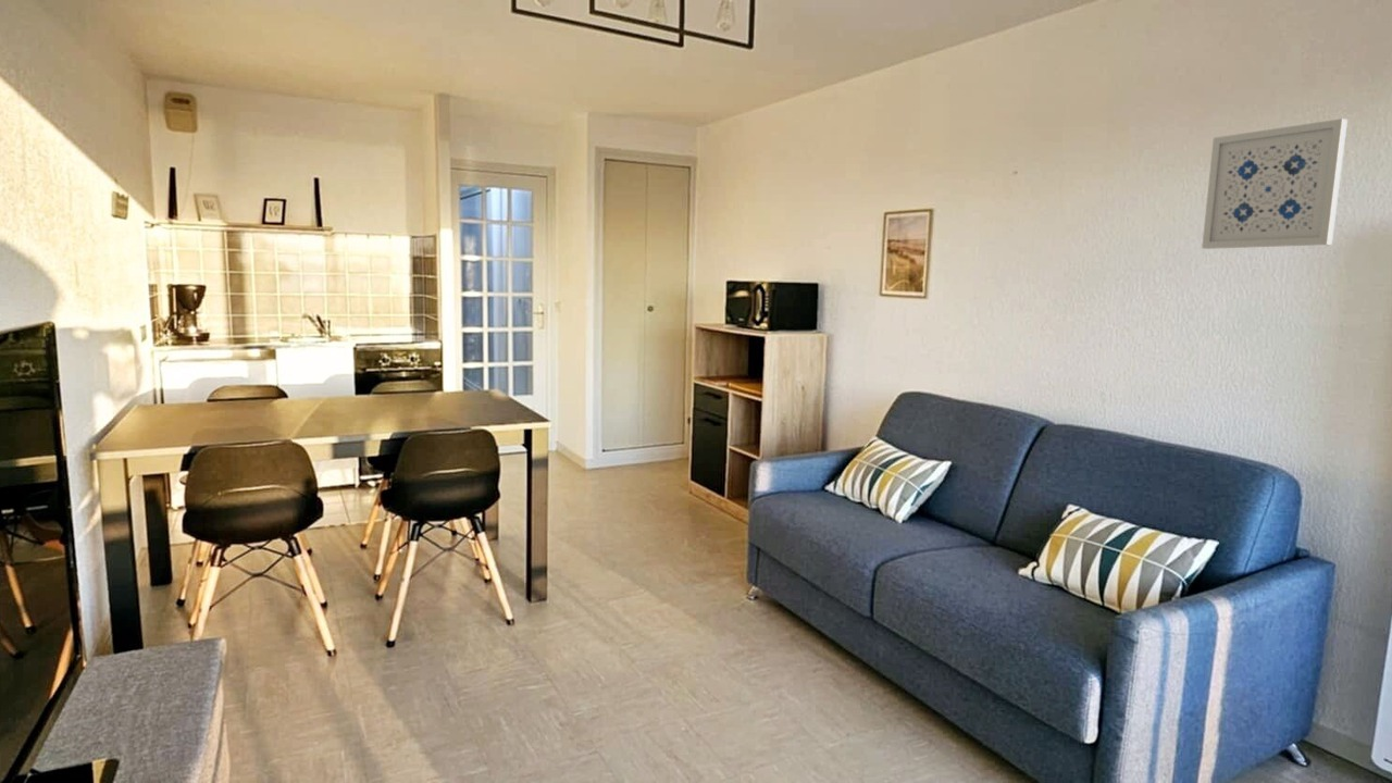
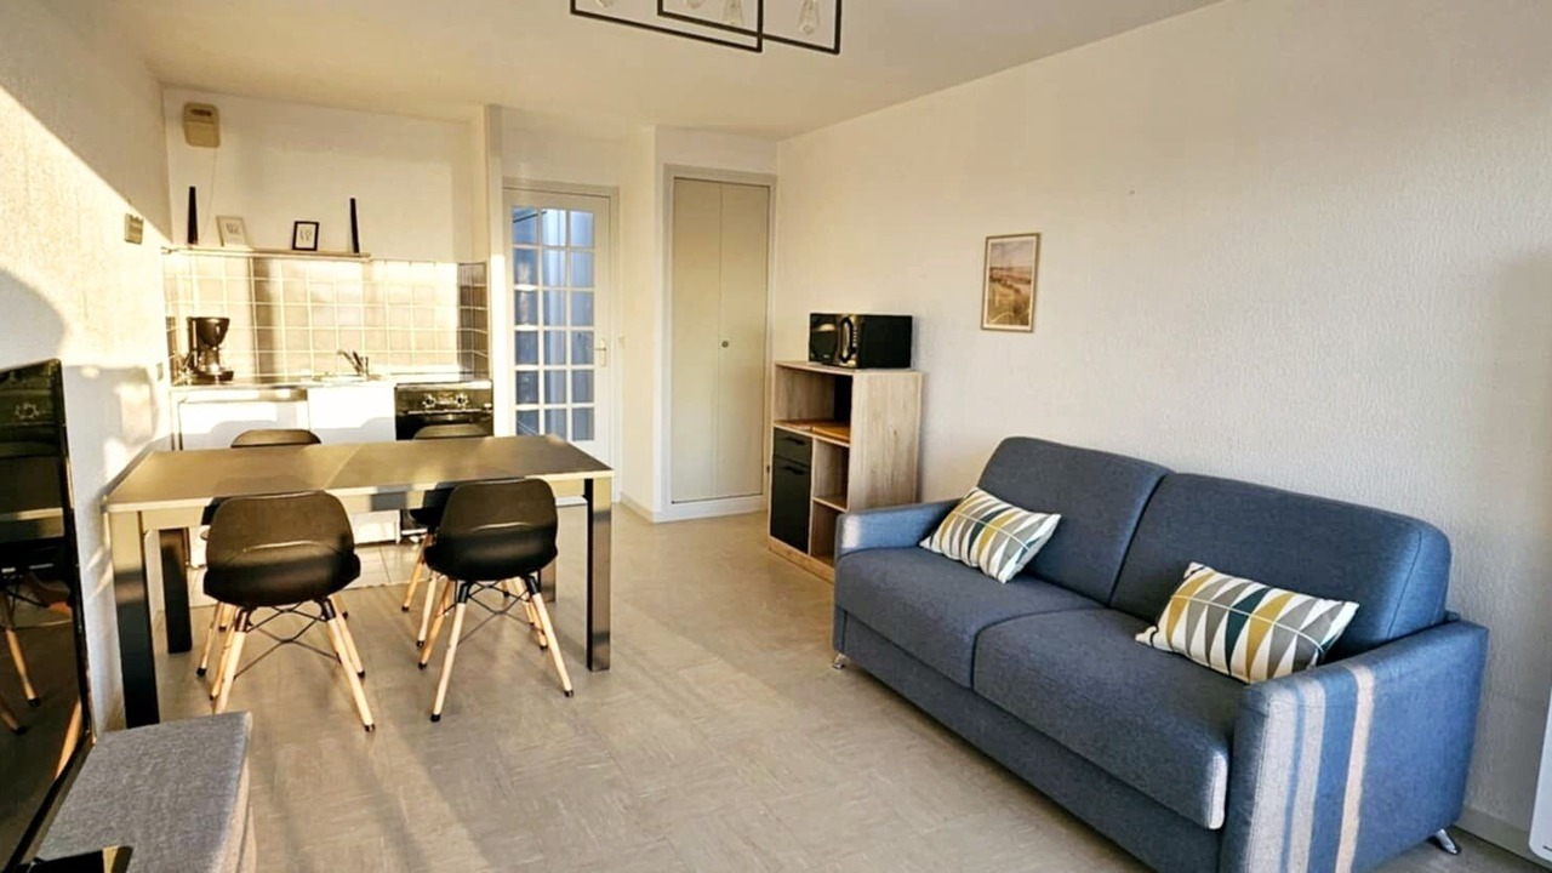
- wall art [1201,117,1348,250]
